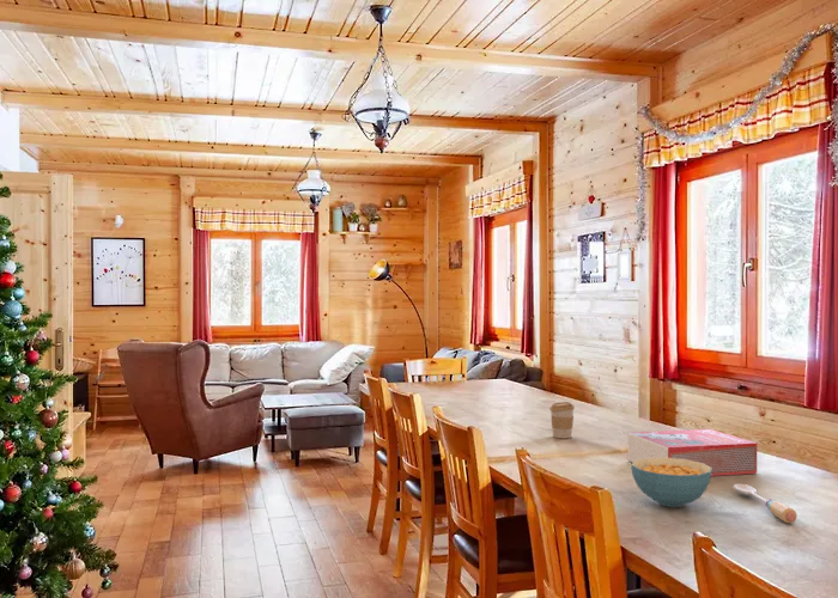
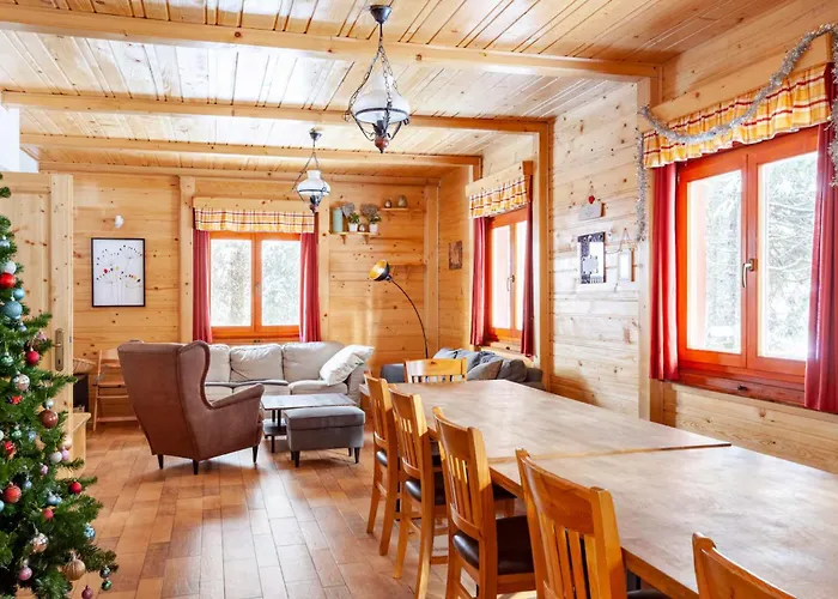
- spoon [733,483,798,525]
- cereal bowl [630,458,712,508]
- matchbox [627,428,758,477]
- coffee cup [548,401,576,439]
